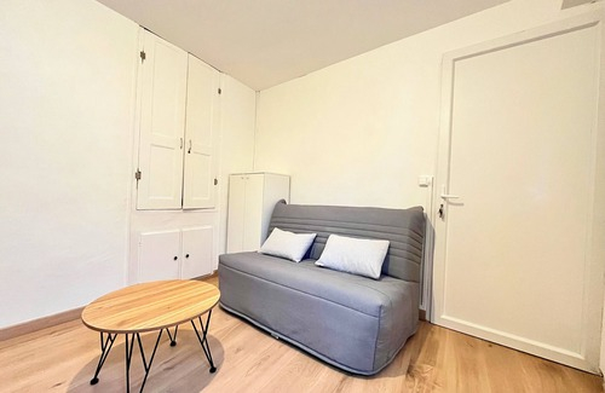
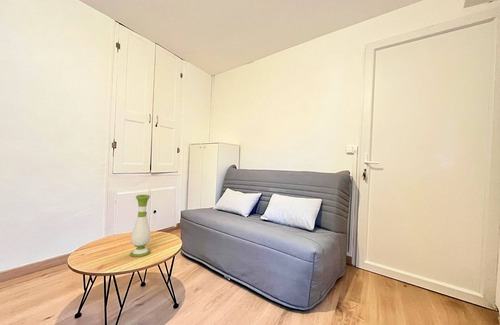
+ vase [129,194,152,258]
